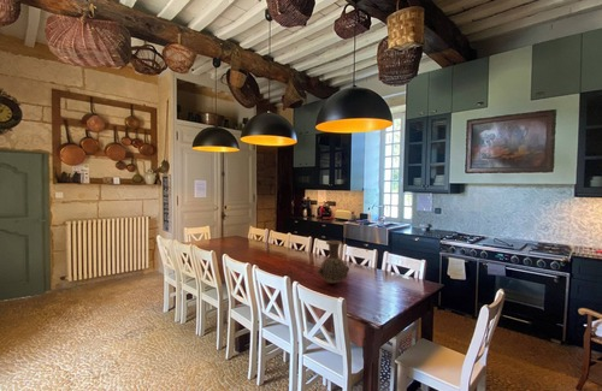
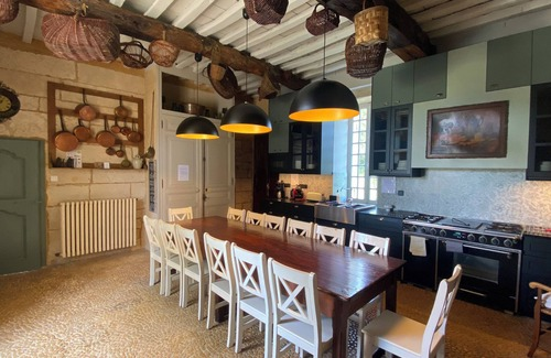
- vase [315,239,350,285]
